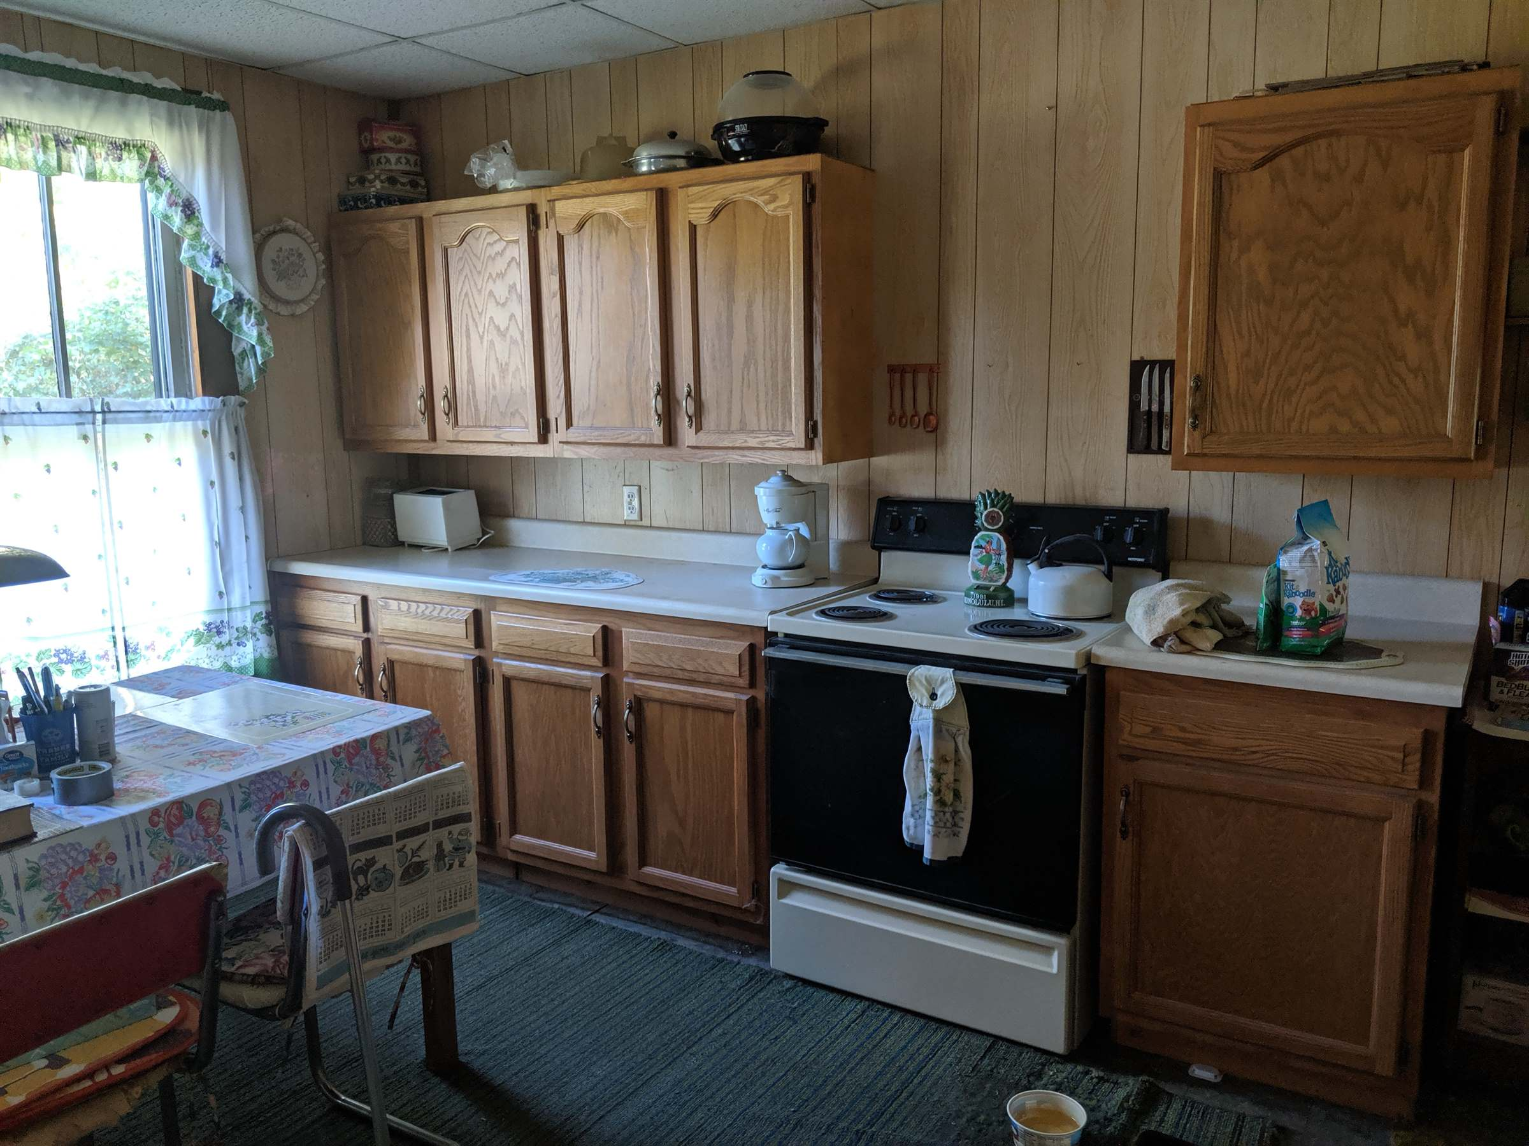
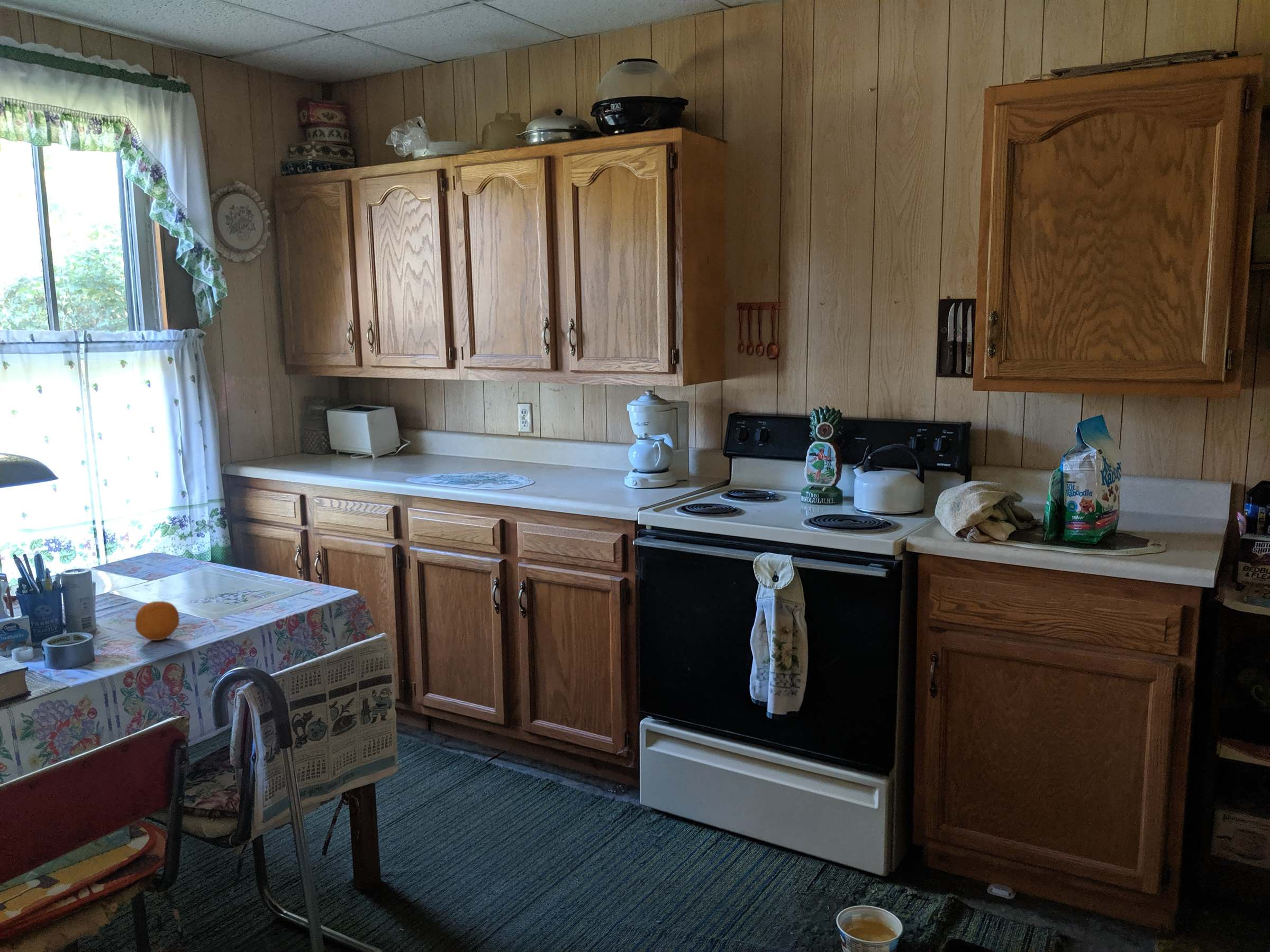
+ fruit [135,601,180,641]
